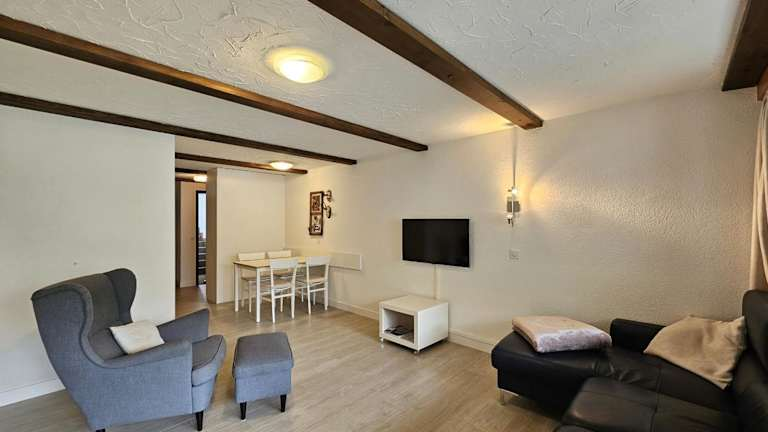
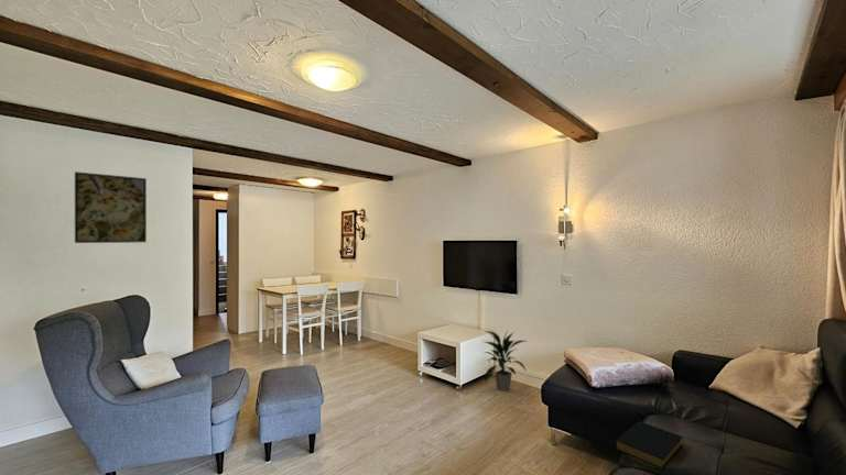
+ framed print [74,170,148,244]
+ hardback book [615,420,684,471]
+ indoor plant [480,330,528,393]
